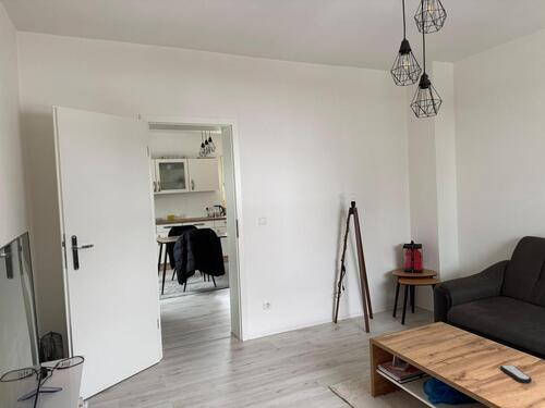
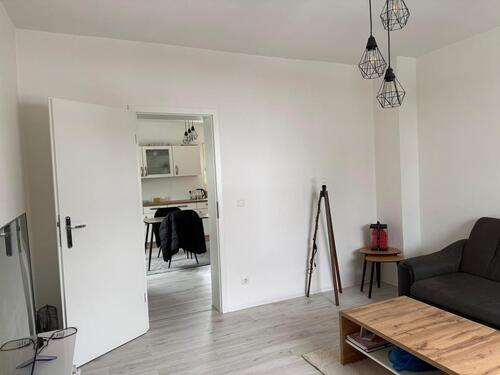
- remote control [499,363,533,384]
